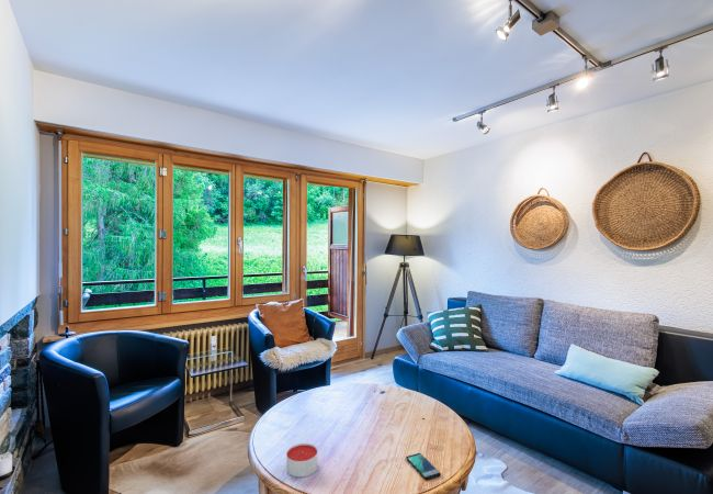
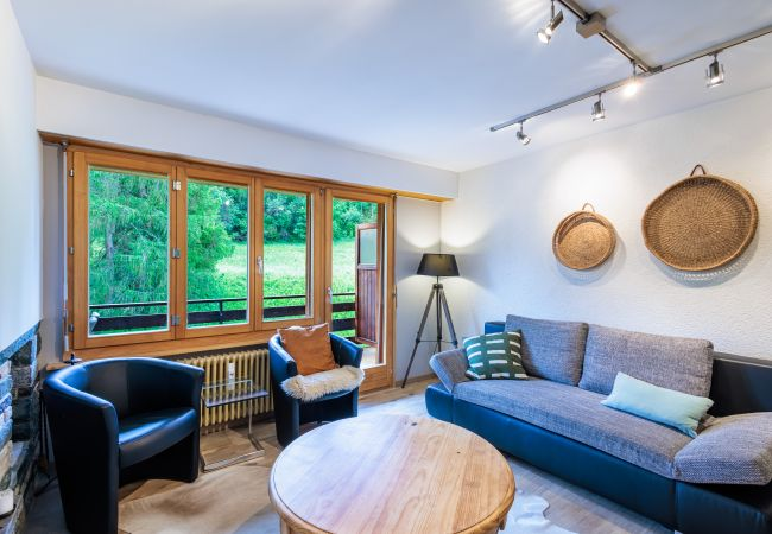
- candle [285,442,318,478]
- smartphone [405,452,442,481]
